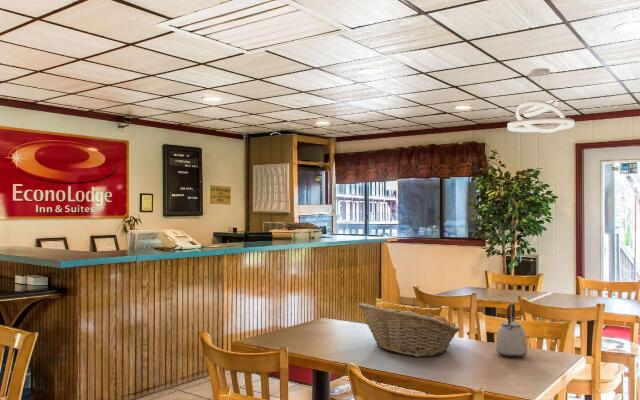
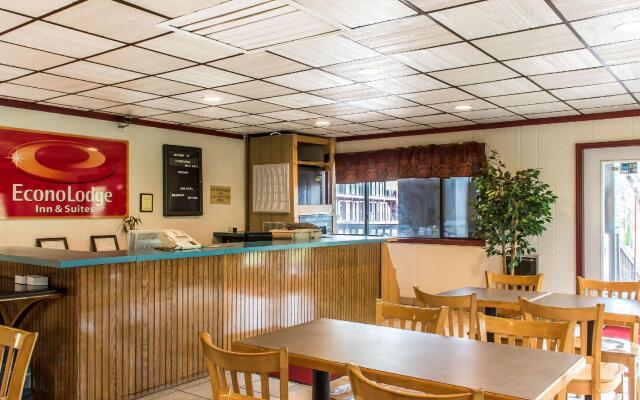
- kettle [495,302,528,358]
- fruit basket [357,302,462,358]
- pendant light [506,67,575,134]
